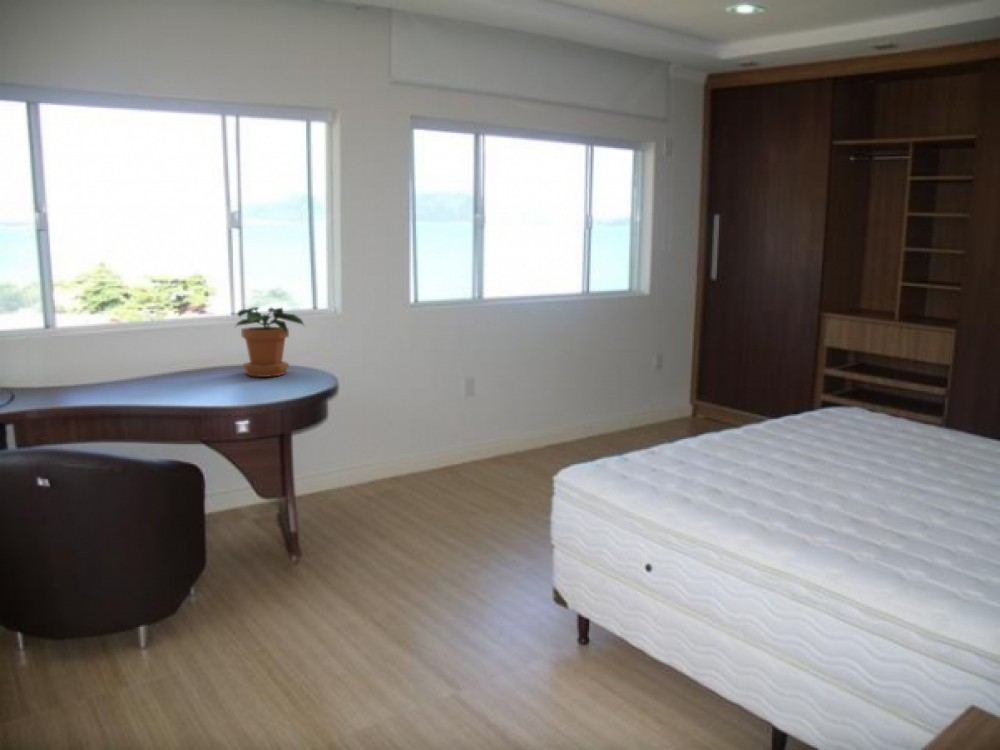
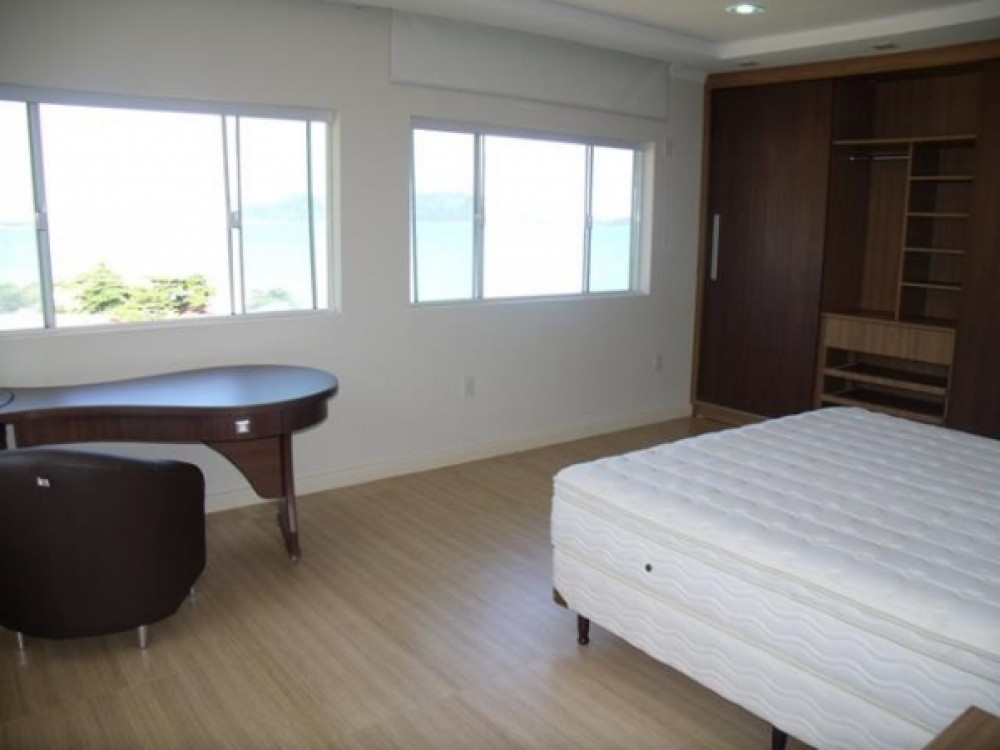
- potted plant [234,306,306,378]
